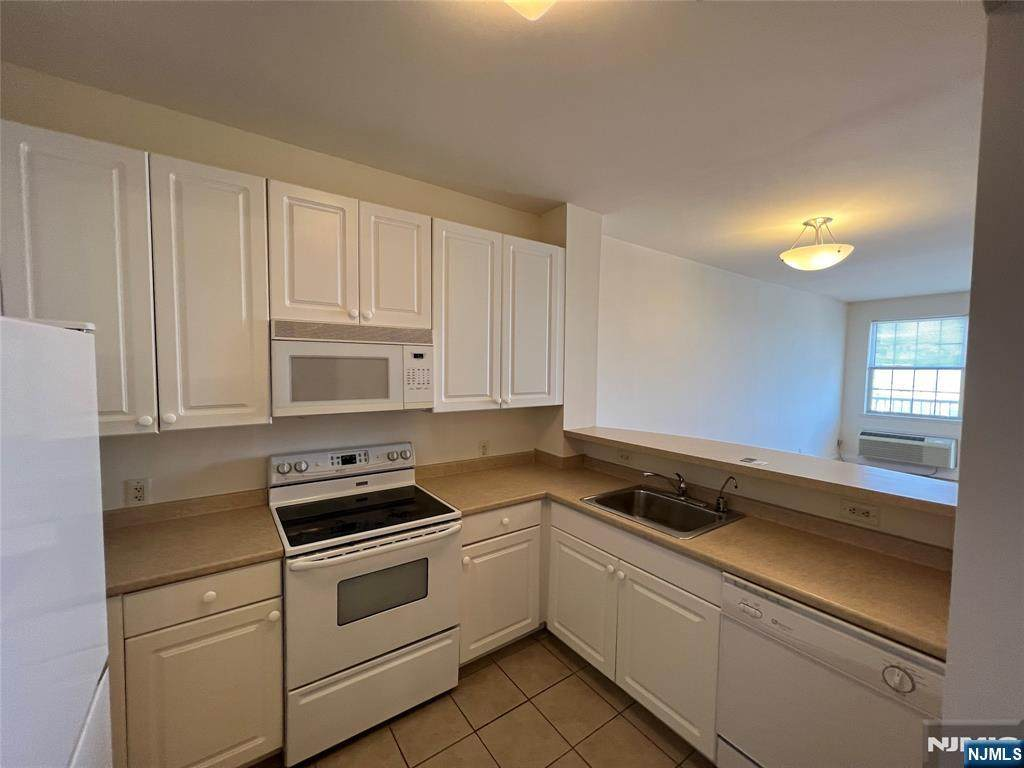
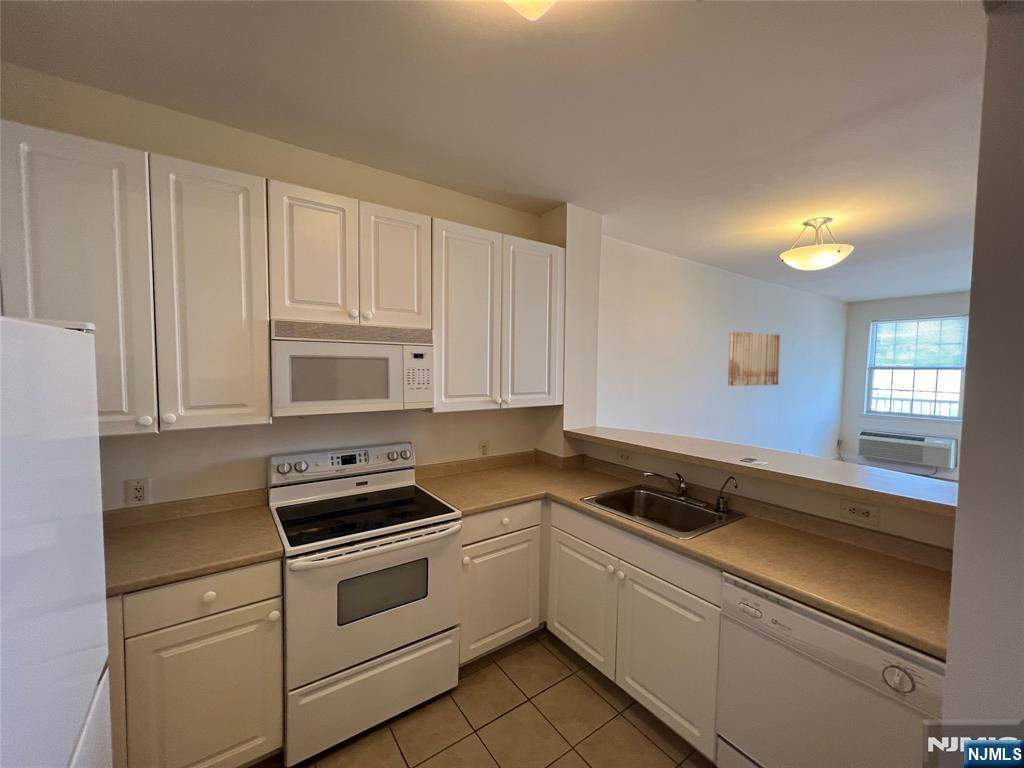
+ wall art [727,330,782,387]
